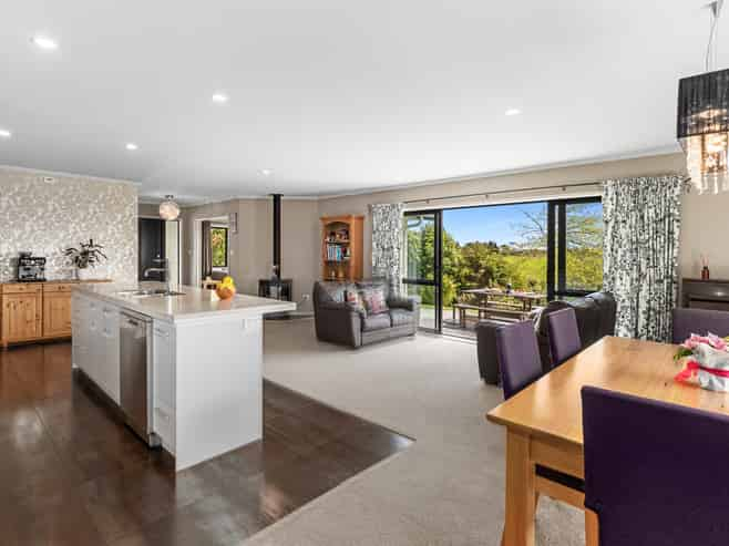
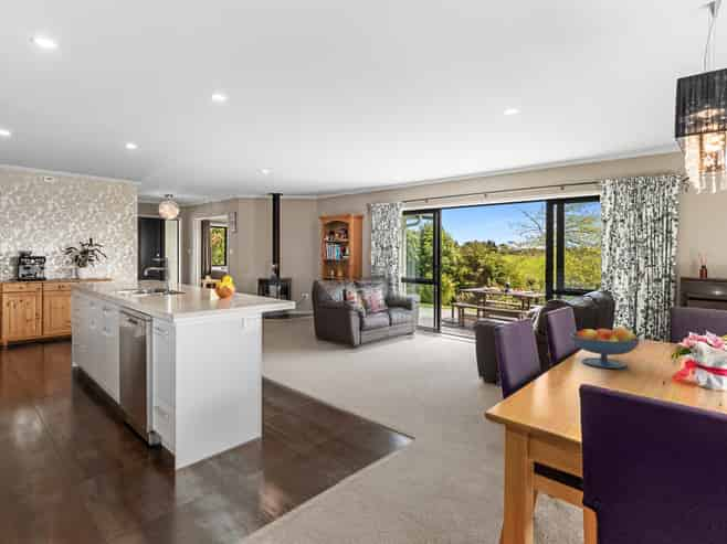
+ fruit bowl [569,326,642,370]
